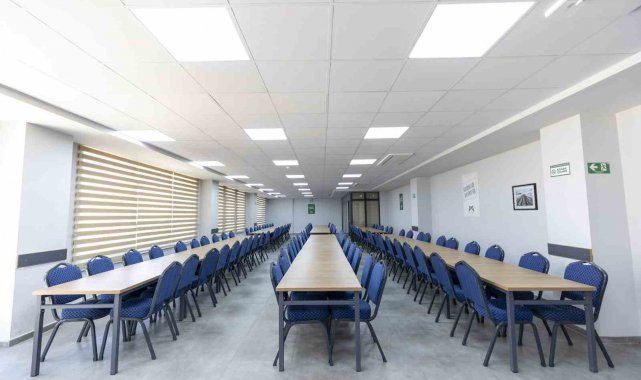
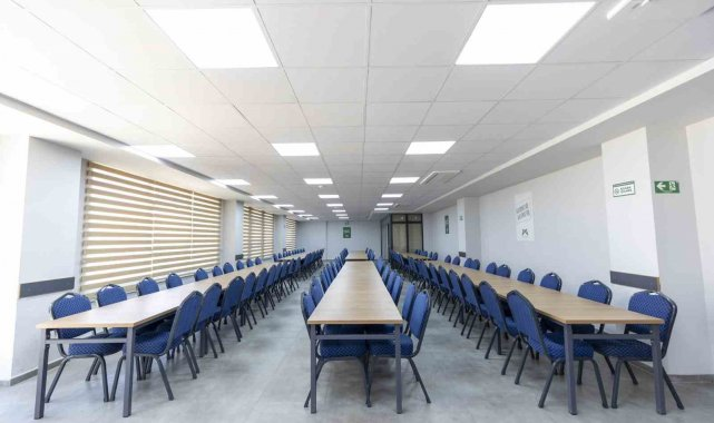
- wall art [511,182,539,211]
